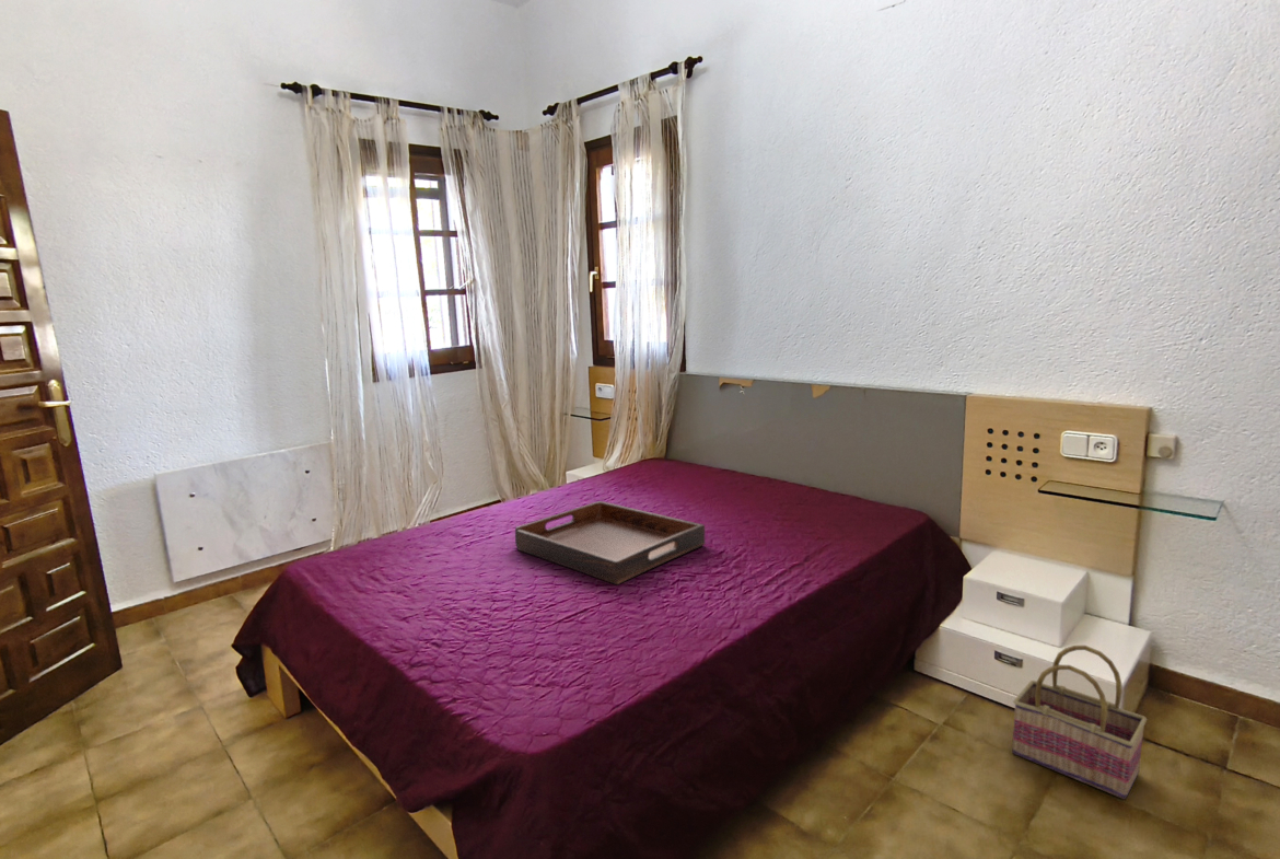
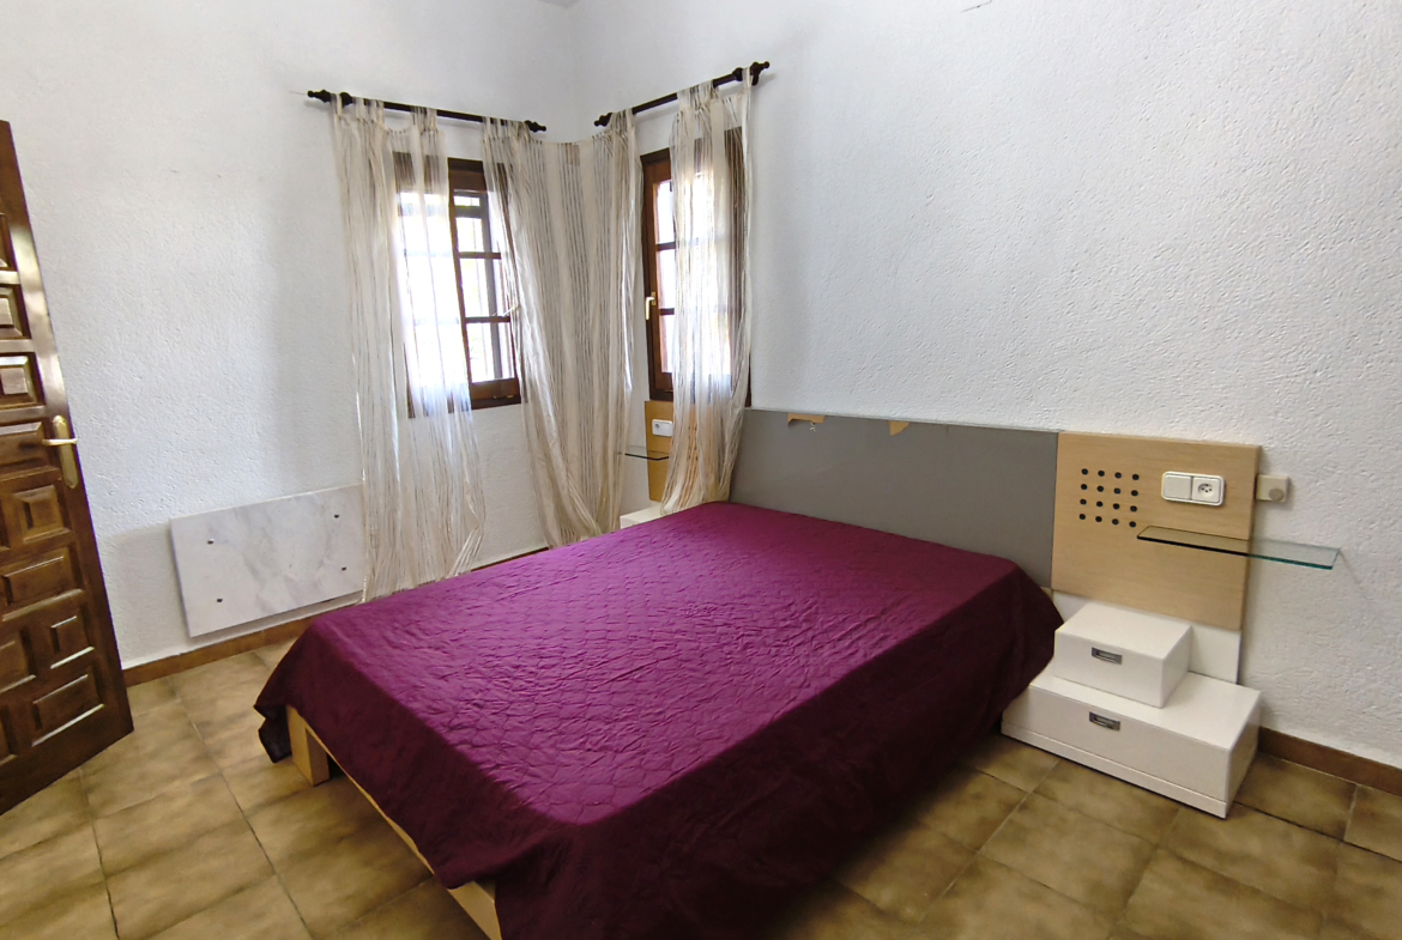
- basket [1011,645,1148,800]
- serving tray [514,500,706,585]
